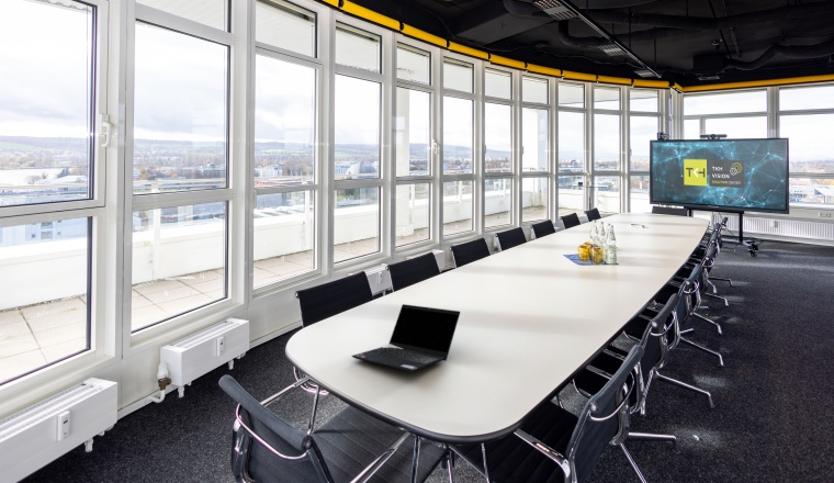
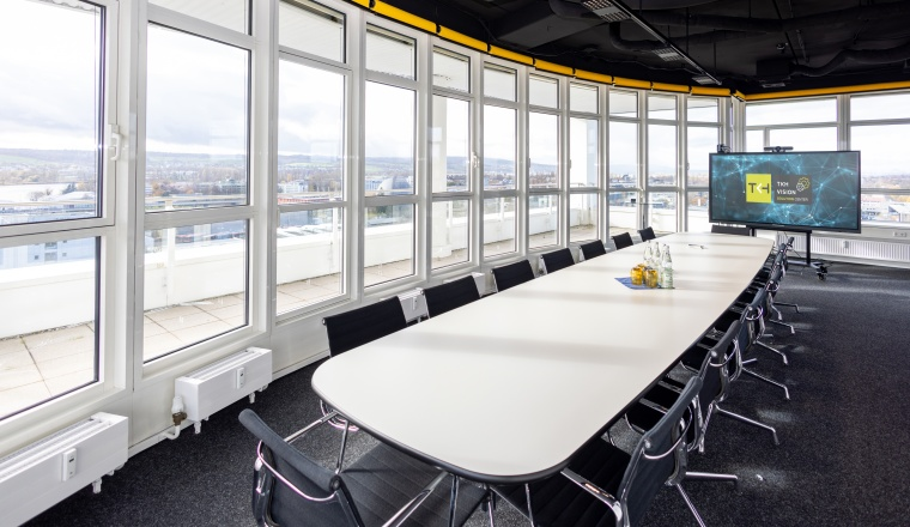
- laptop computer [350,303,461,373]
